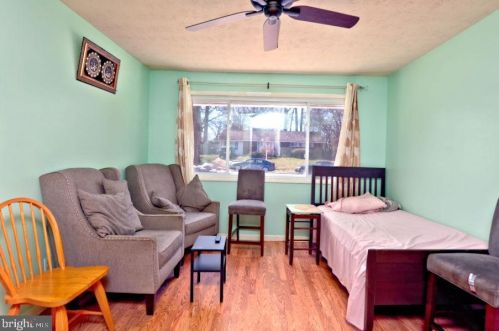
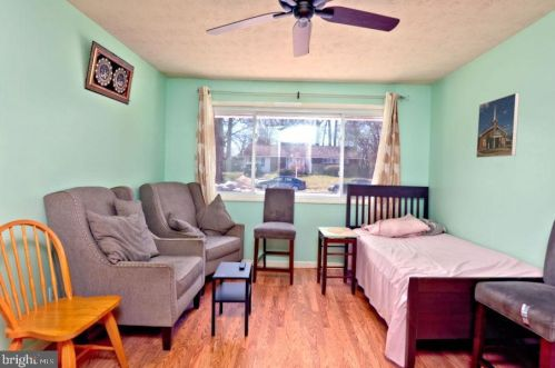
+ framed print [475,92,521,159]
